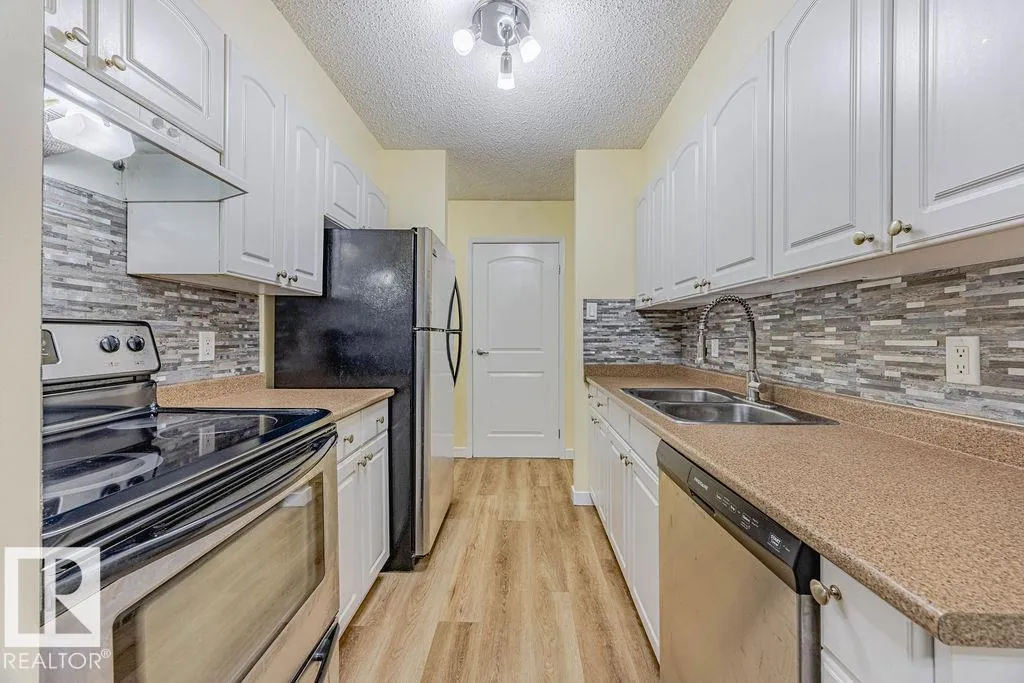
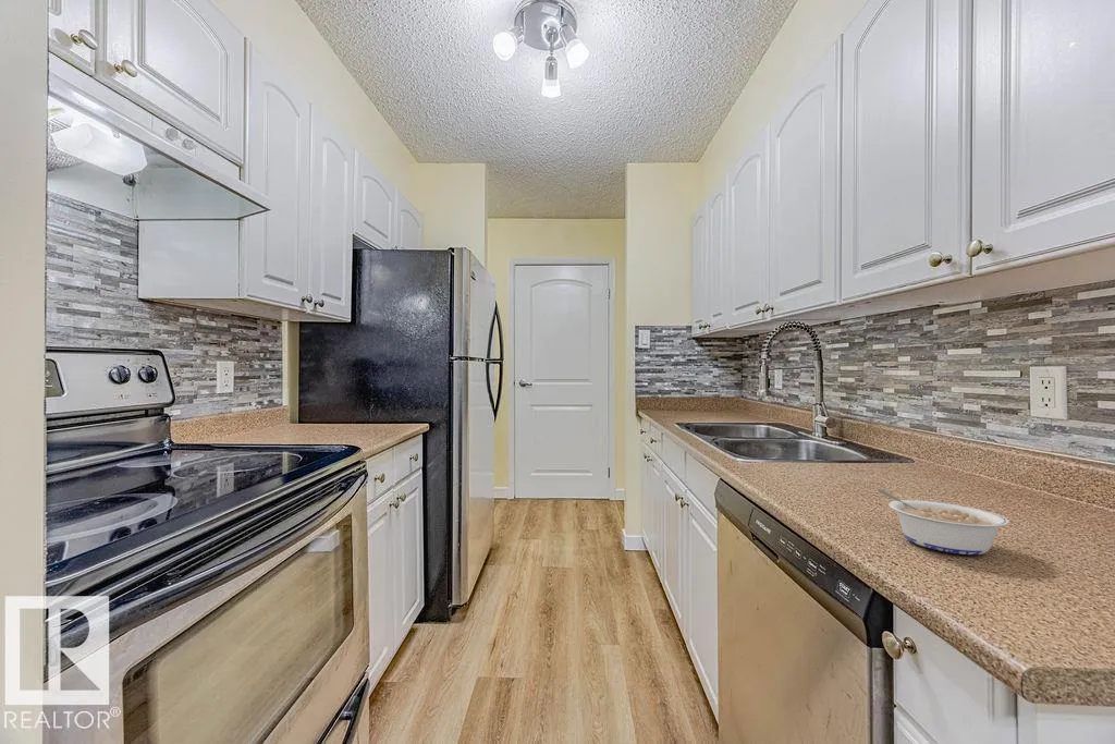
+ legume [877,488,1010,556]
